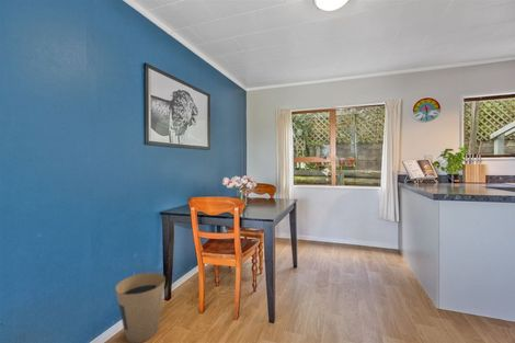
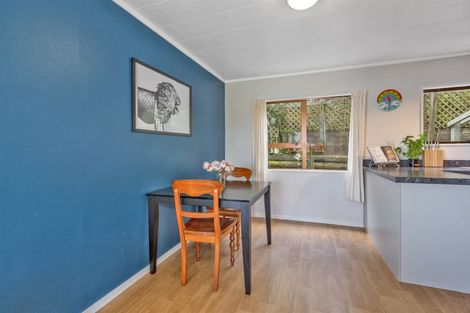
- trash can [115,272,167,343]
